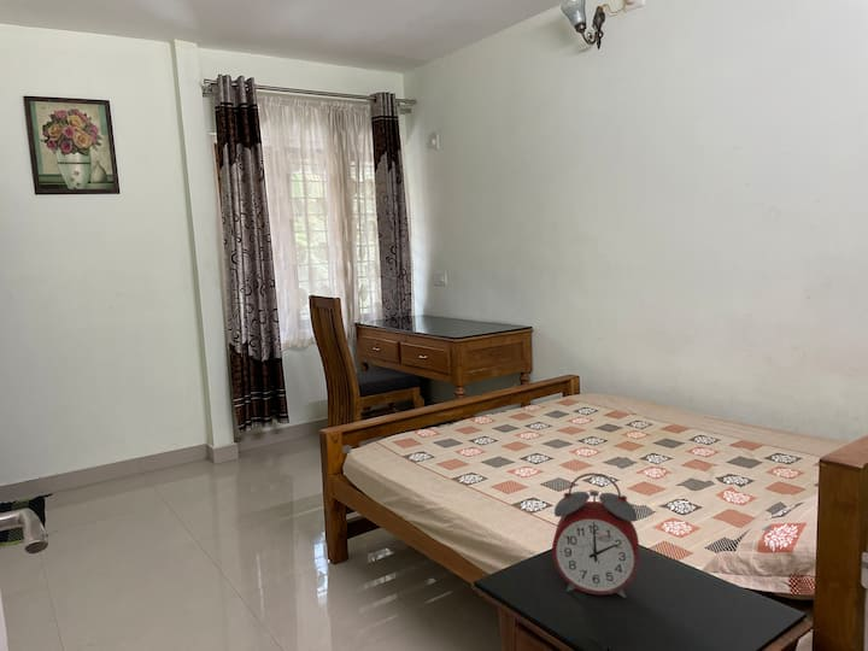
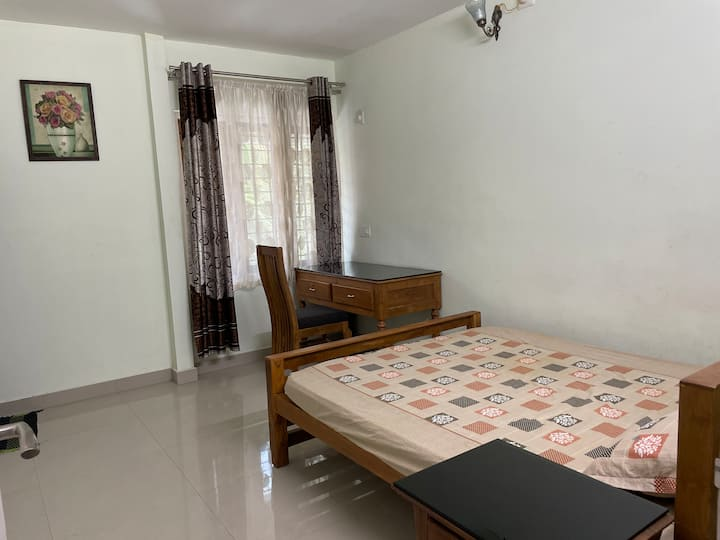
- alarm clock [551,471,640,599]
